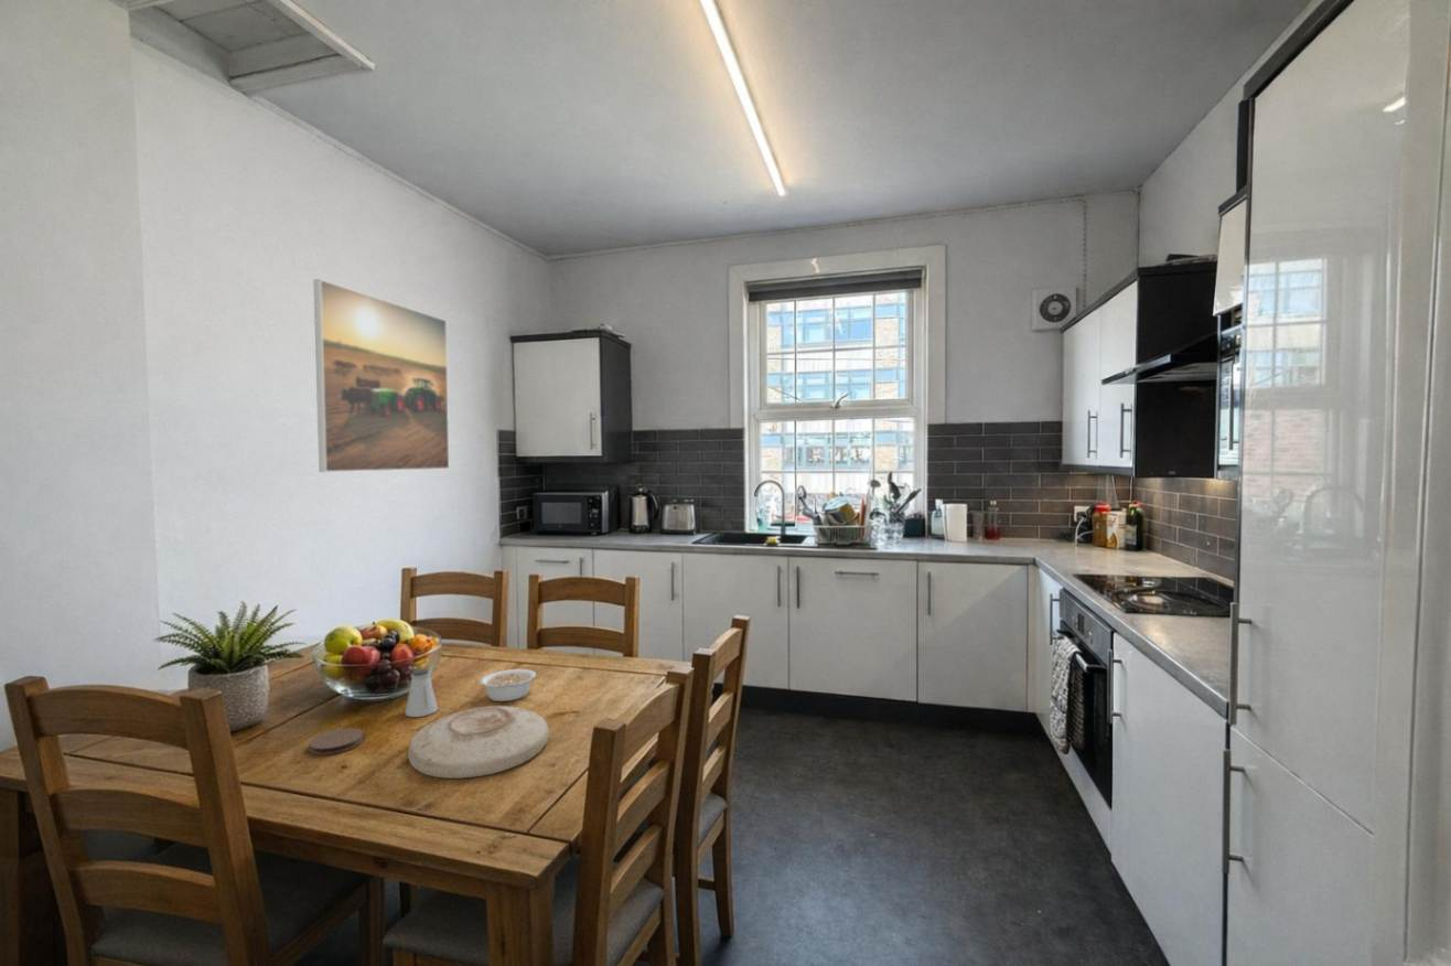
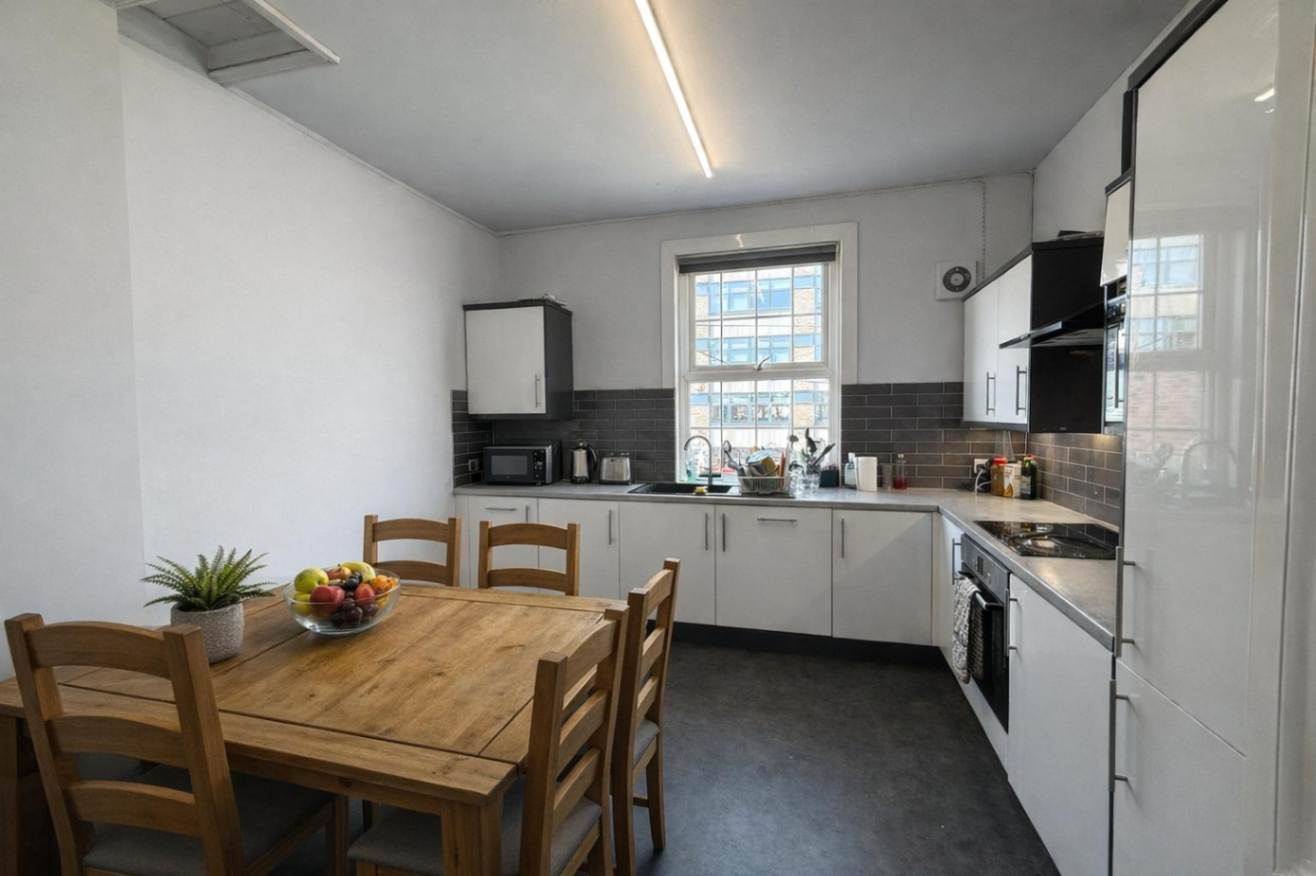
- legume [480,668,545,702]
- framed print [313,278,450,473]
- plate [407,705,550,780]
- saltshaker [405,667,439,718]
- coaster [308,727,364,756]
